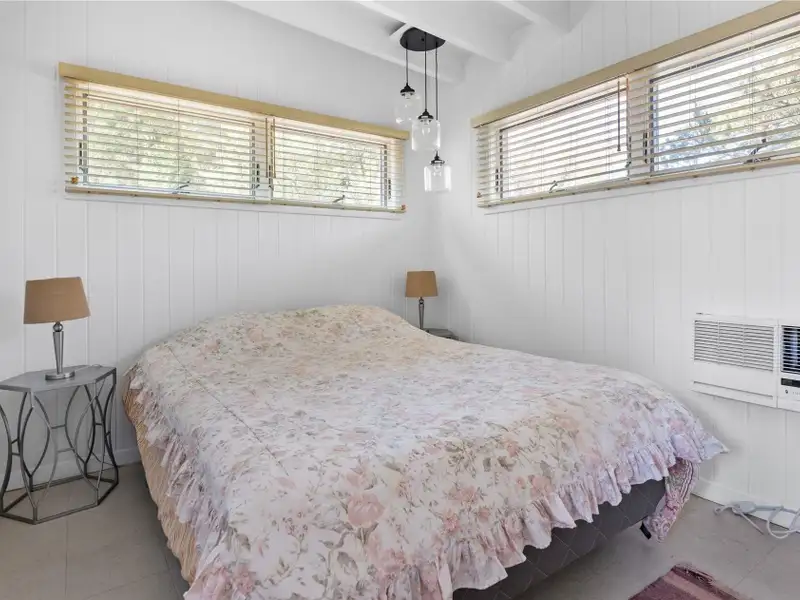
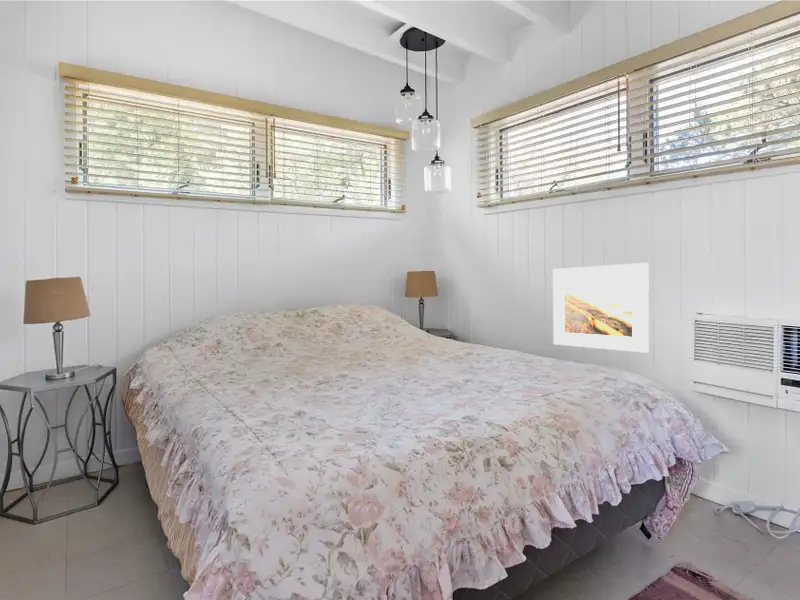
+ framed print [552,262,650,354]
